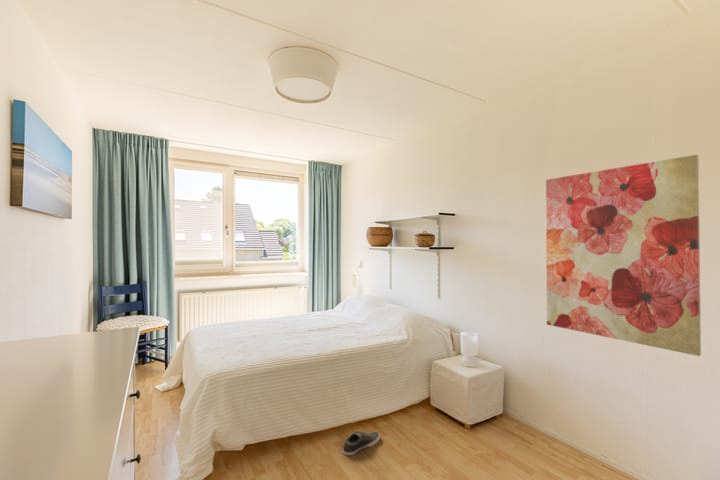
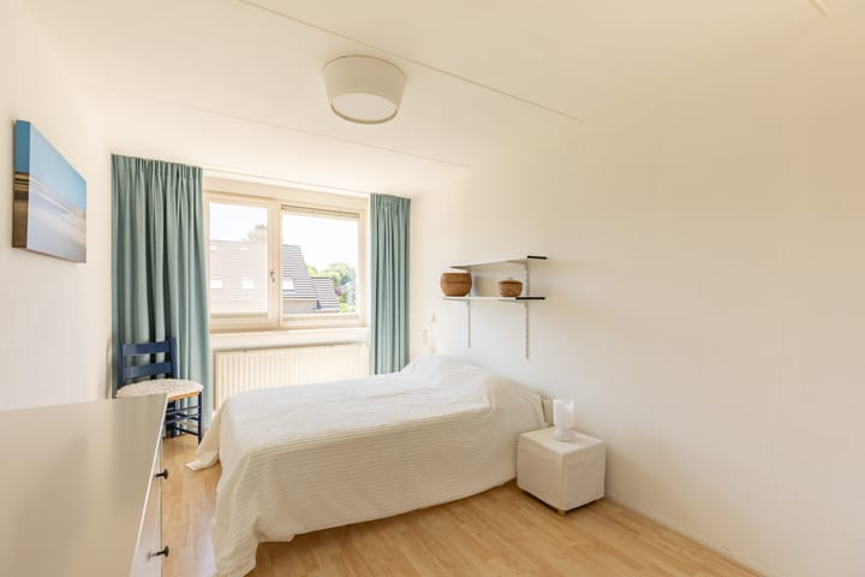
- wall art [545,154,702,357]
- shoe [342,430,381,456]
